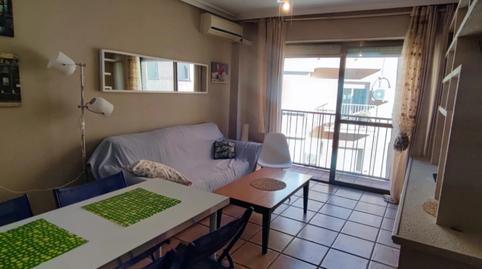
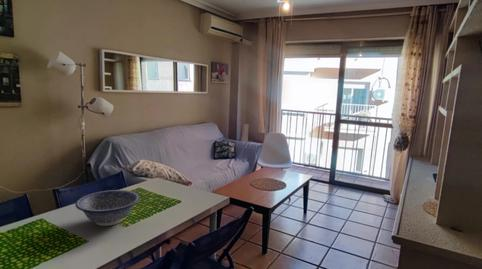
+ decorative bowl [74,189,141,227]
